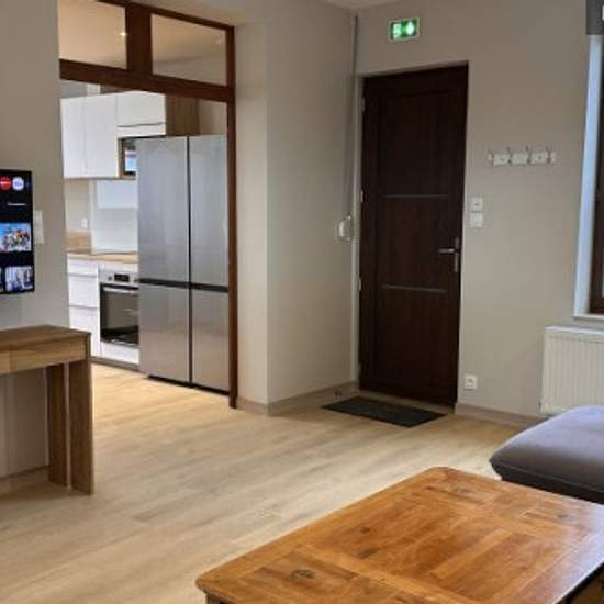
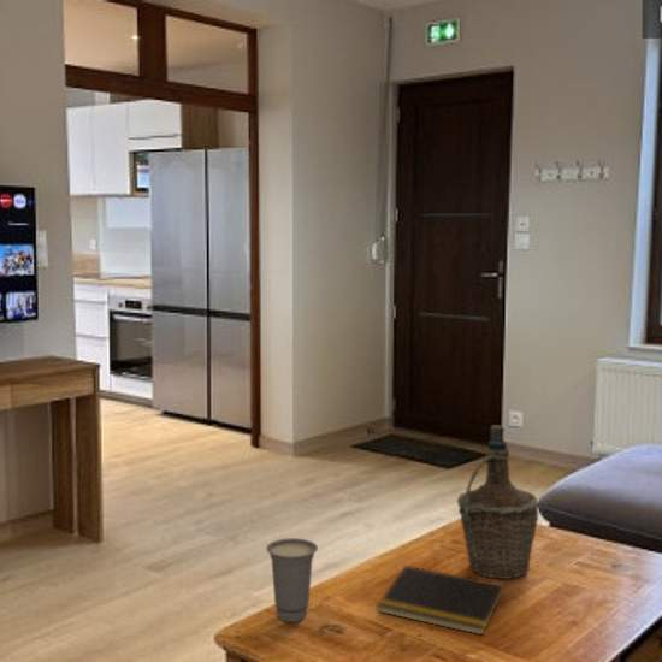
+ notepad [376,565,506,636]
+ cup [265,537,319,623]
+ bottle [456,425,539,580]
